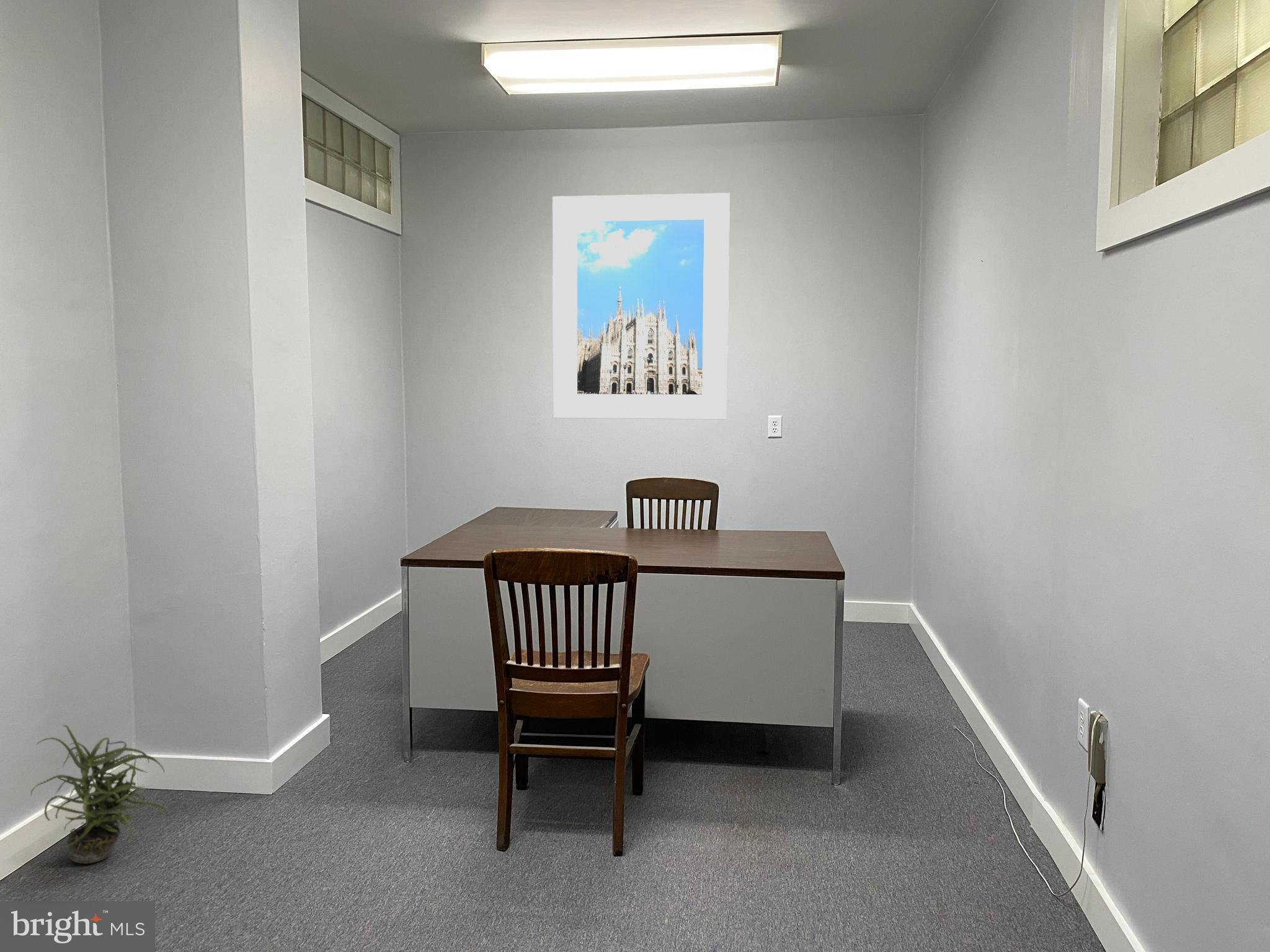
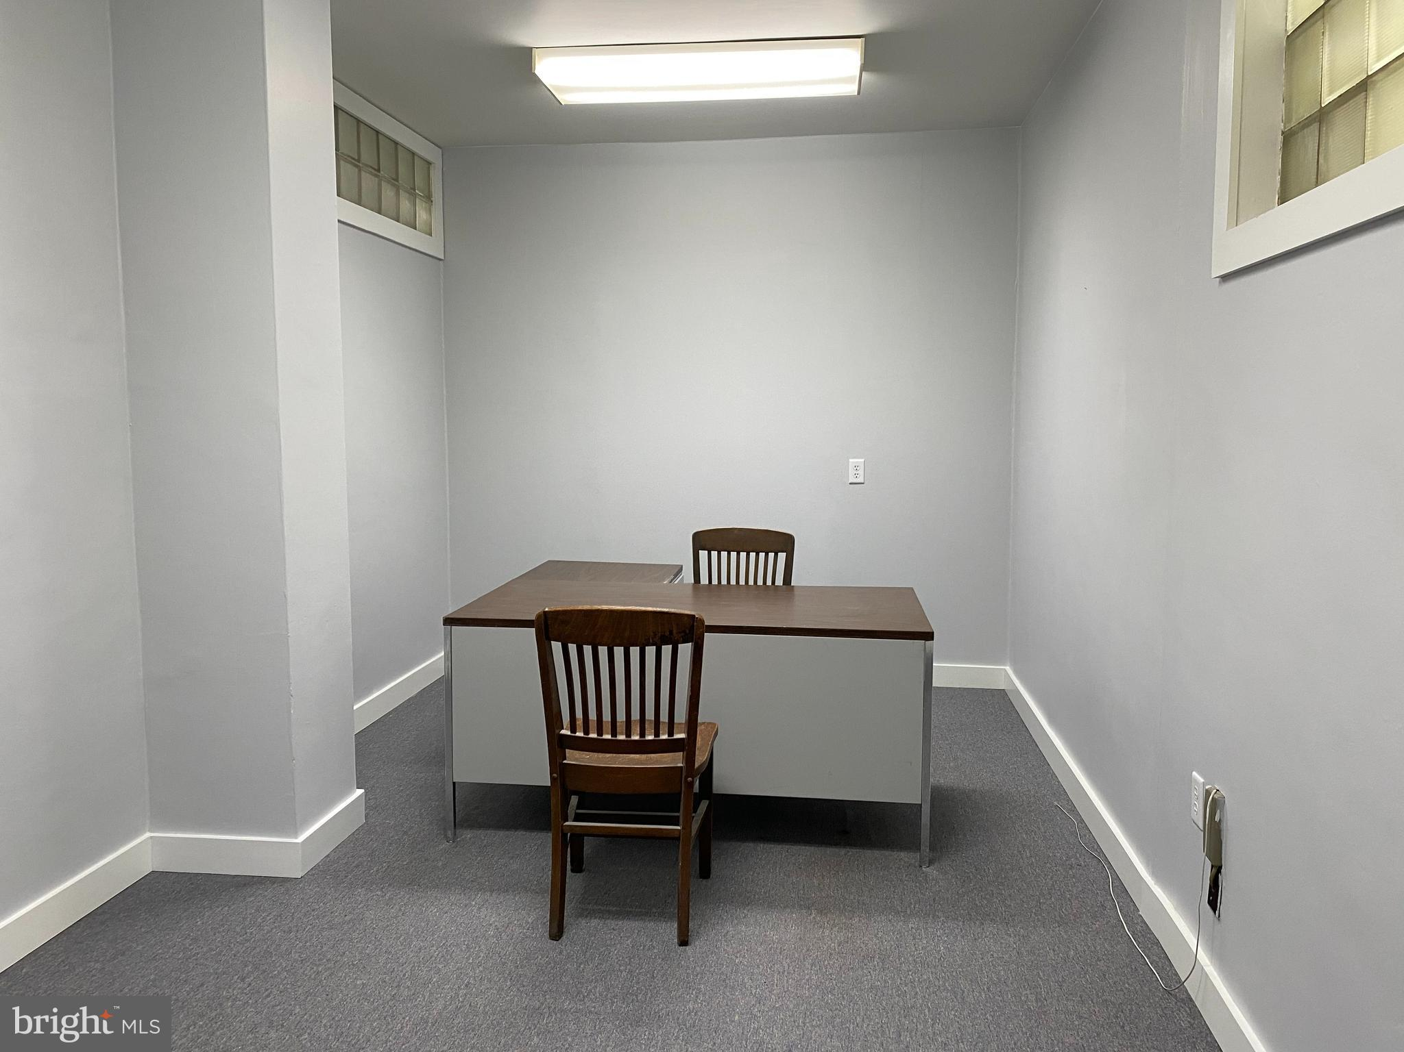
- potted plant [30,725,169,865]
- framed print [552,192,730,420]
